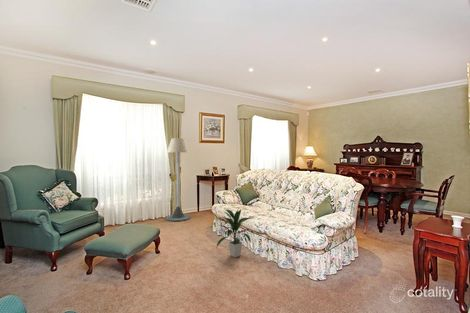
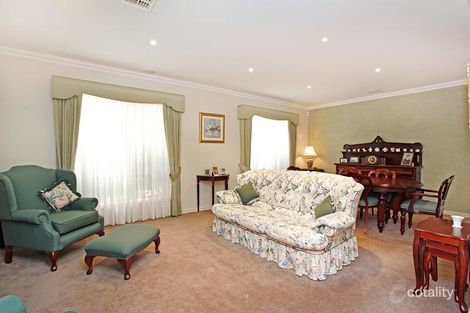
- indoor plant [215,207,253,258]
- floor lamp [165,137,192,222]
